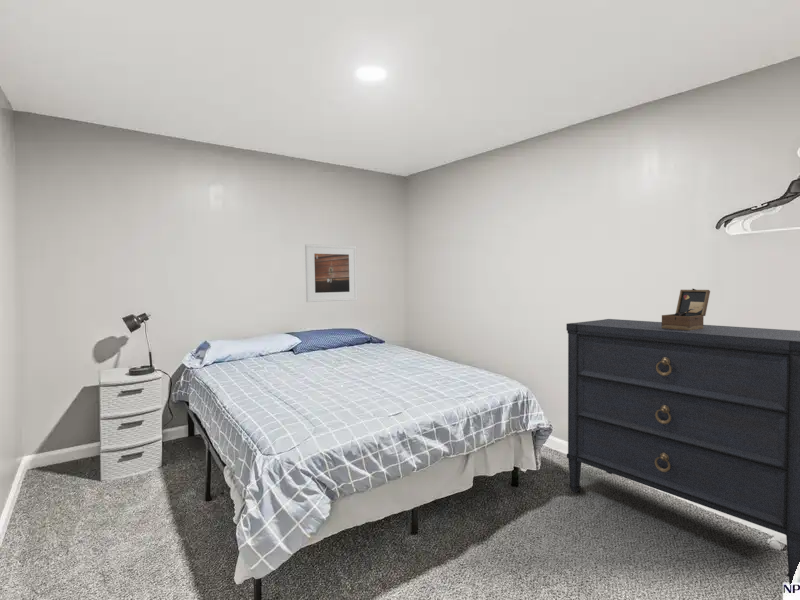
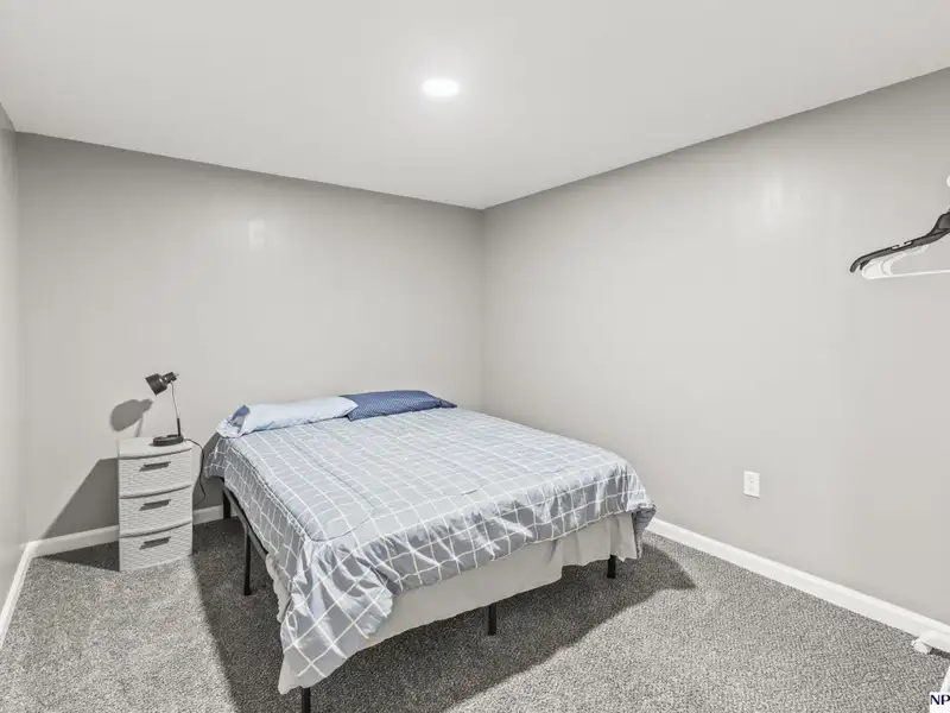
- dresser [565,318,800,586]
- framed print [304,243,358,303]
- wooden box [661,288,711,330]
